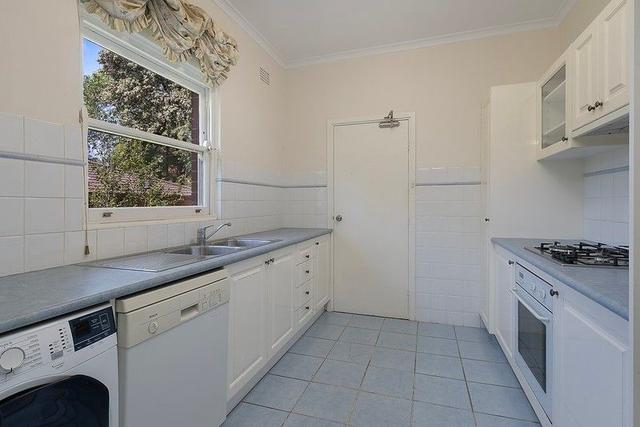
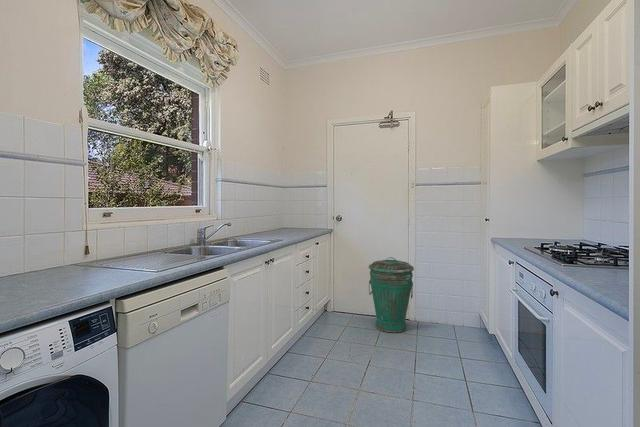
+ trash can [368,256,415,334]
